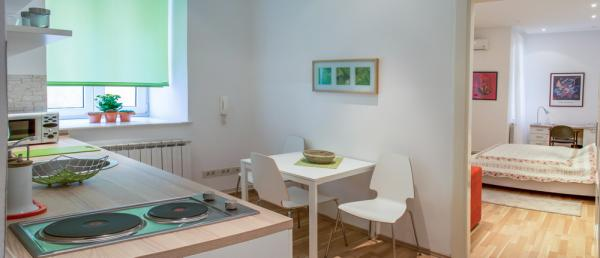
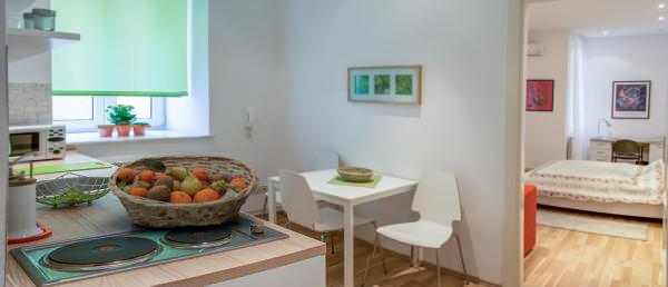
+ fruit basket [107,155,261,229]
